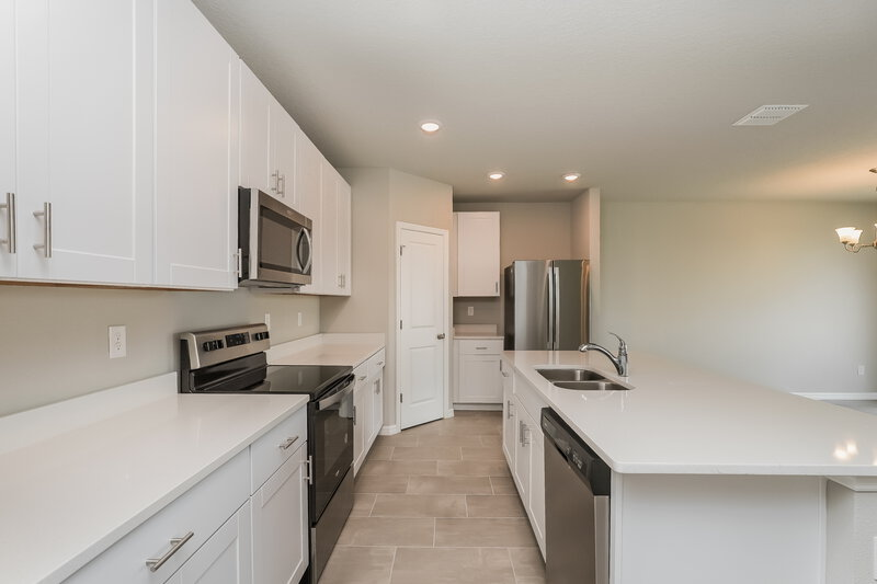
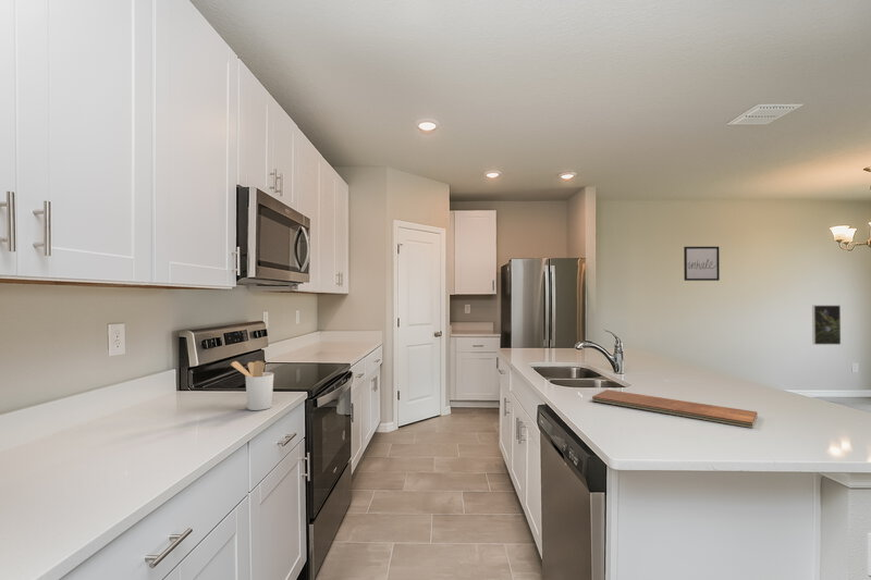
+ utensil holder [230,360,274,411]
+ wall art [683,246,721,282]
+ chopping board [591,388,759,429]
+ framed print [811,305,842,346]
